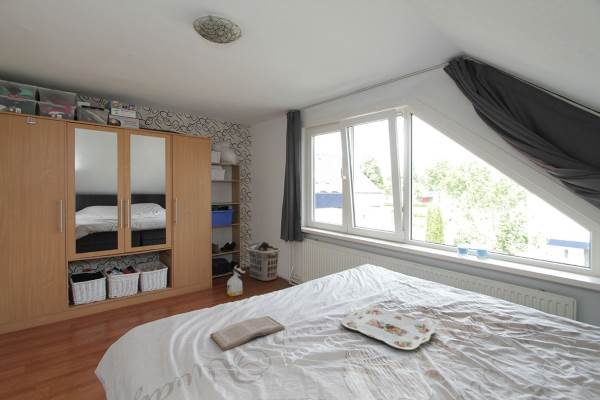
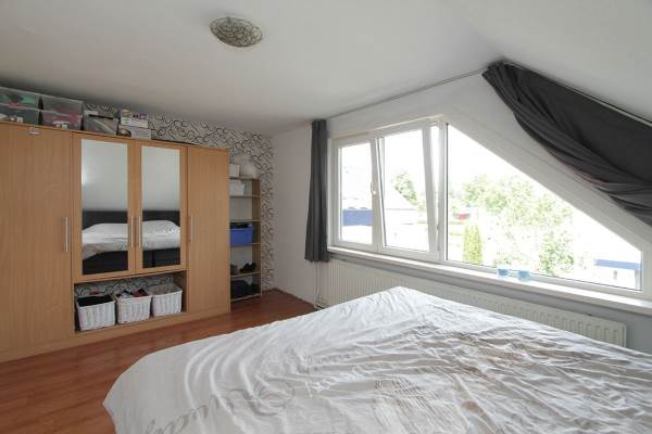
- book [209,315,286,351]
- serving tray [340,306,436,351]
- bag [226,264,246,297]
- clothes hamper [245,241,282,282]
